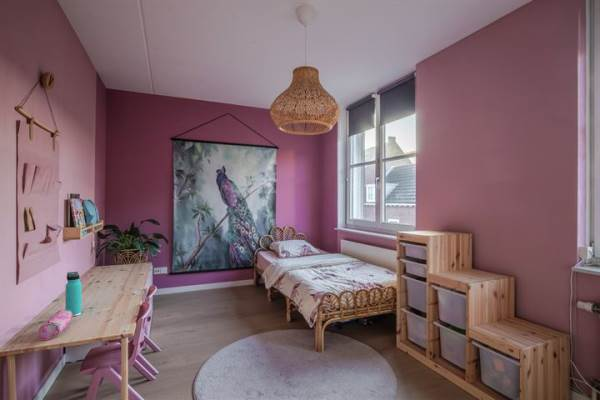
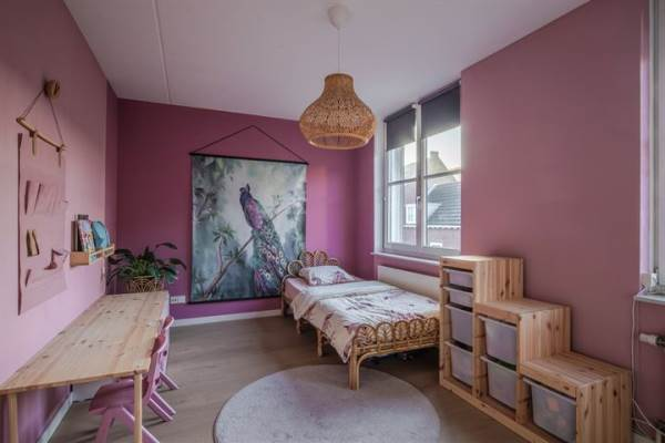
- thermos bottle [65,271,83,318]
- pencil case [38,308,73,341]
